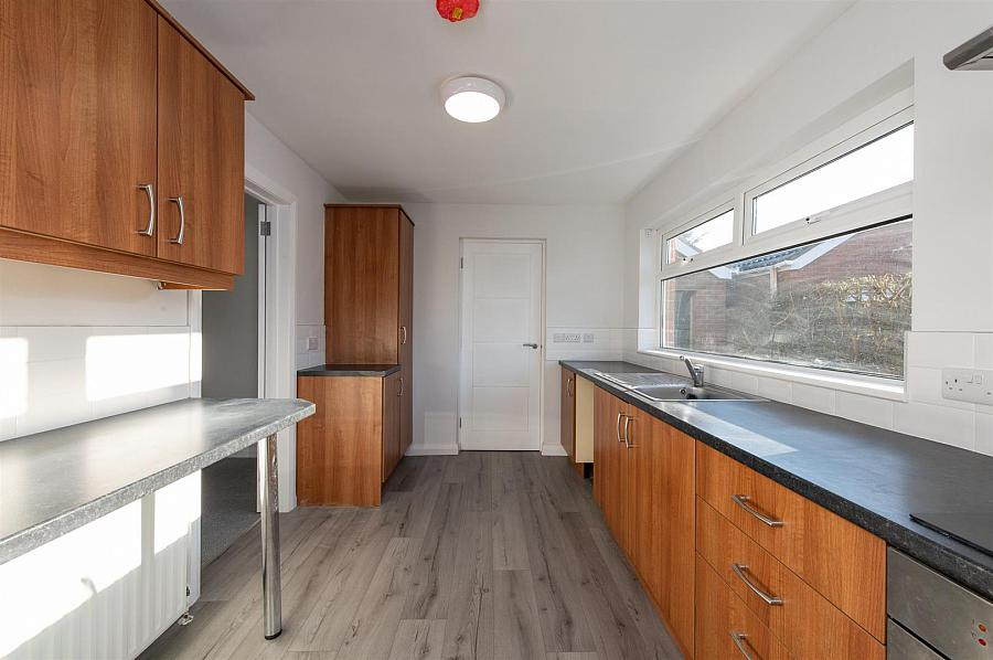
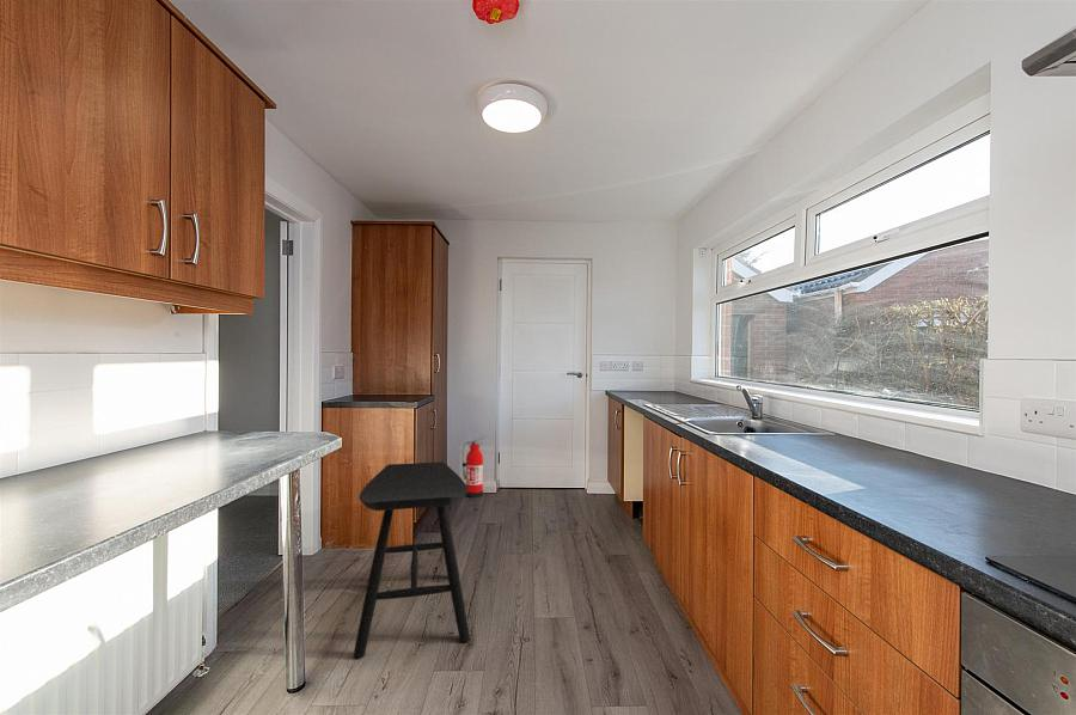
+ stool [353,460,471,659]
+ fire extinguisher [460,435,487,499]
